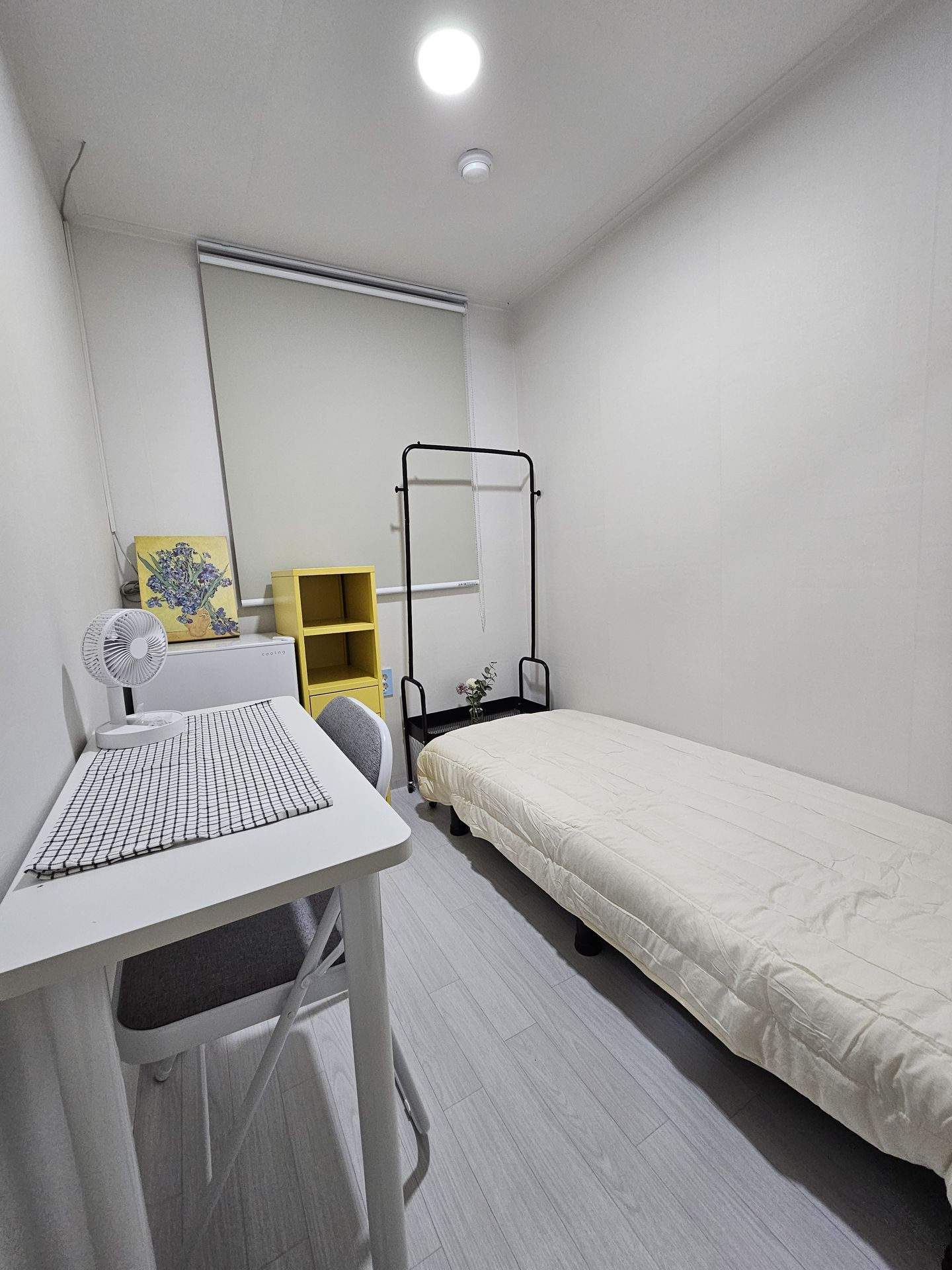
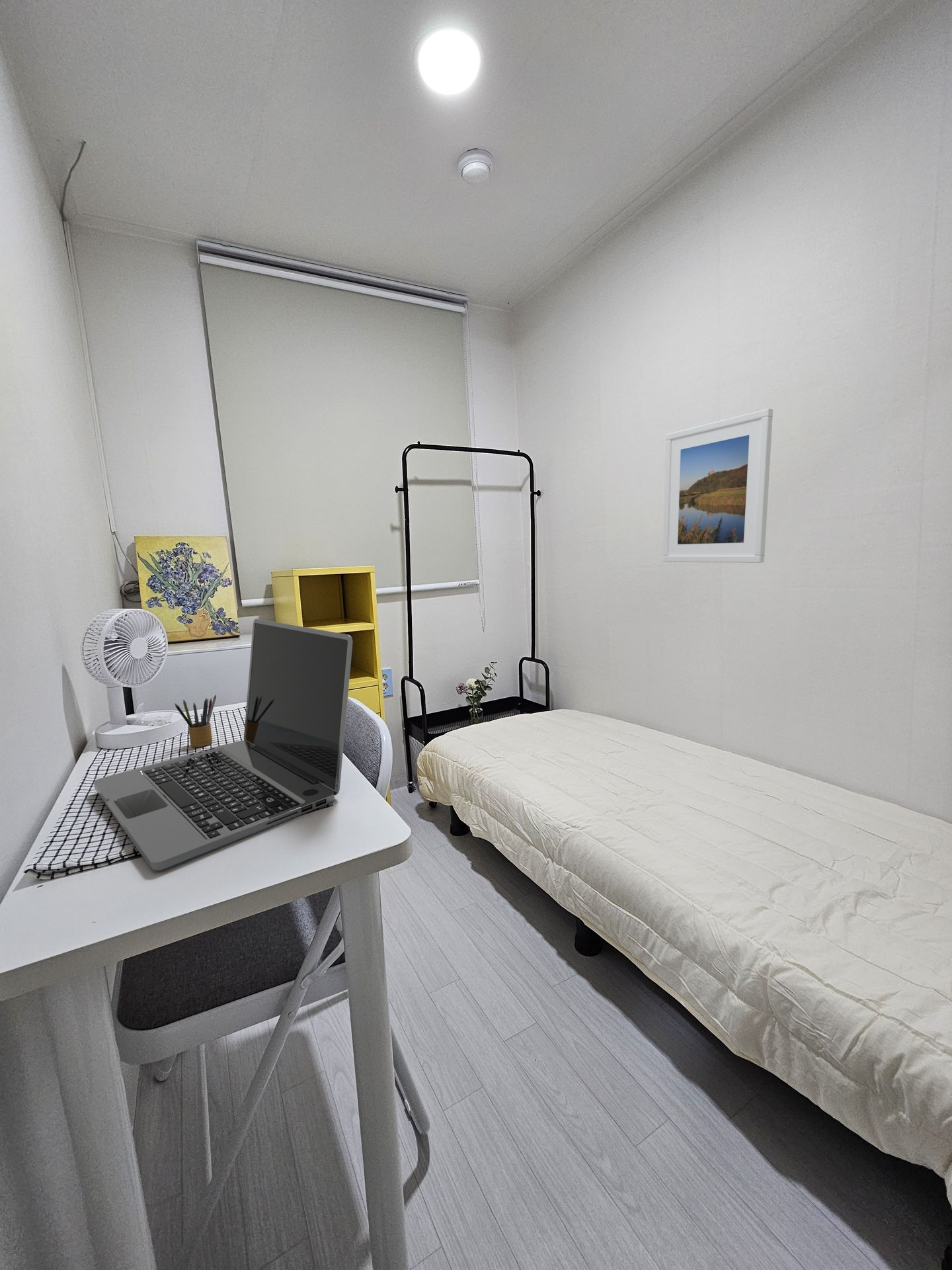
+ pencil box [174,694,217,747]
+ laptop [93,618,353,872]
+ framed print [662,408,773,564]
